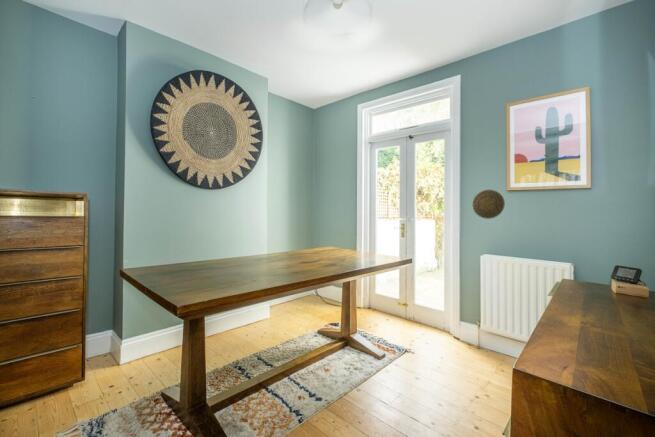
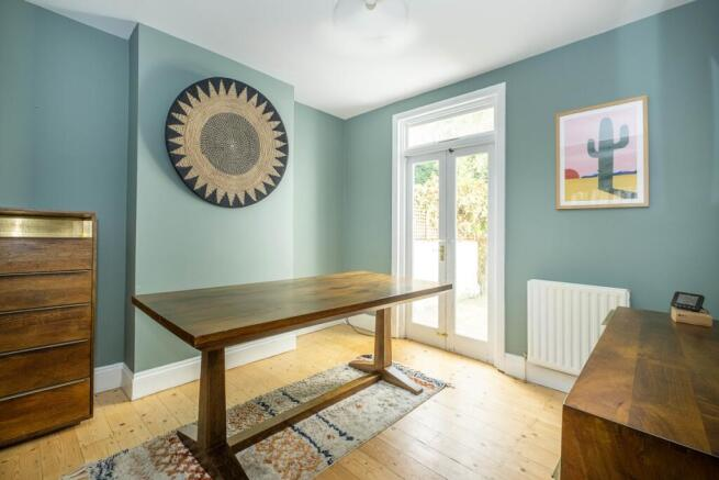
- decorative plate [472,189,506,220]
